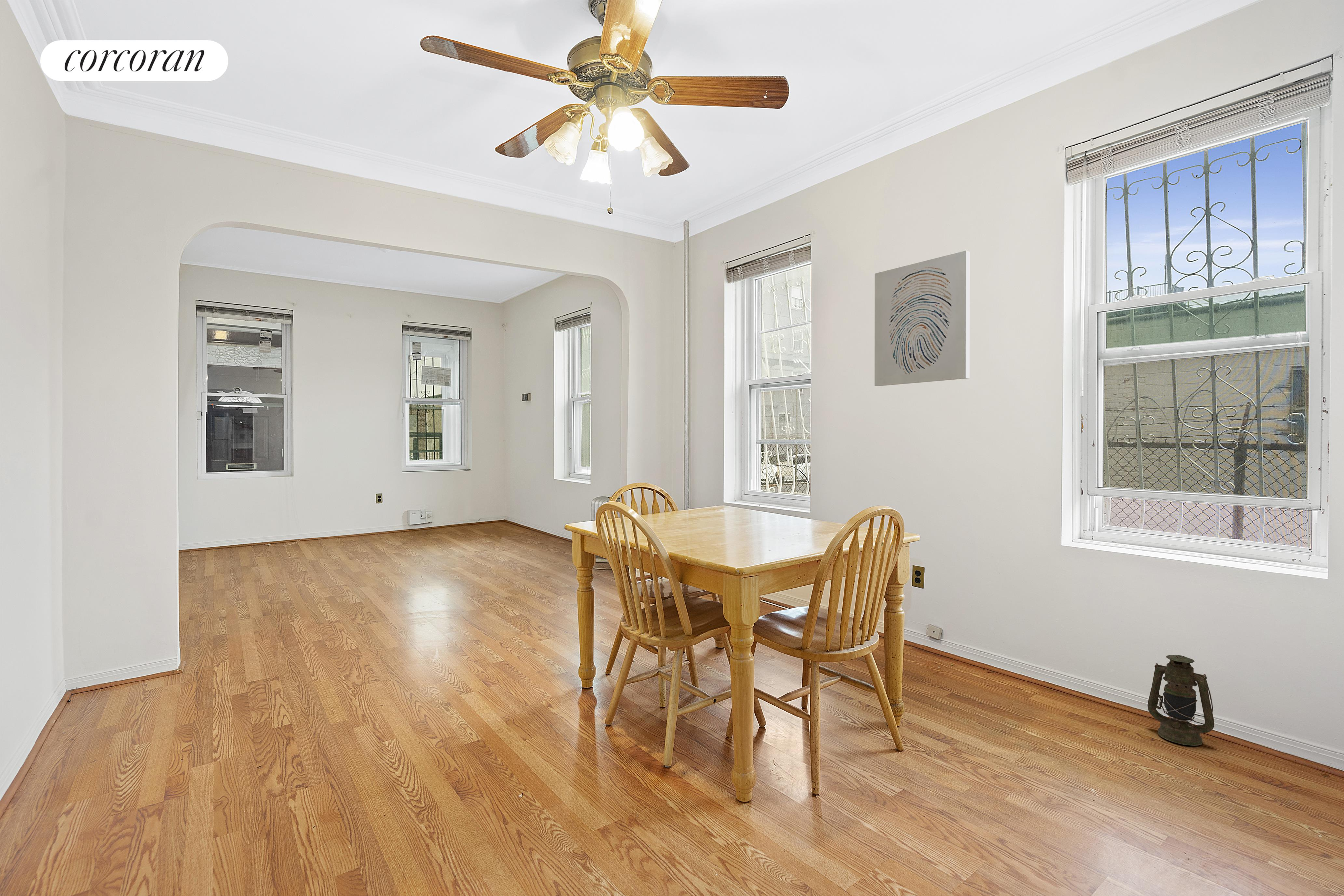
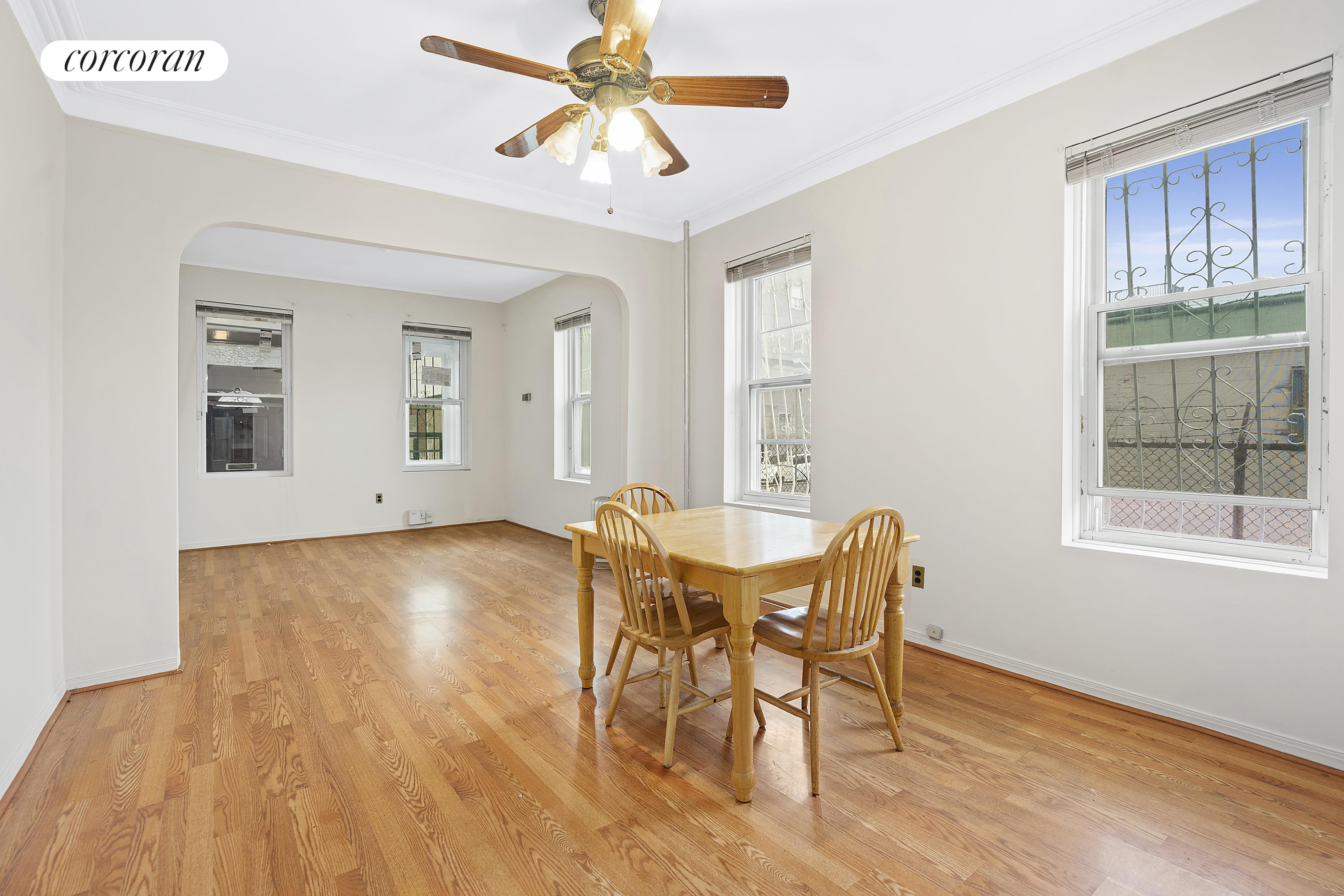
- wall art [874,250,970,386]
- lantern [1147,655,1214,746]
